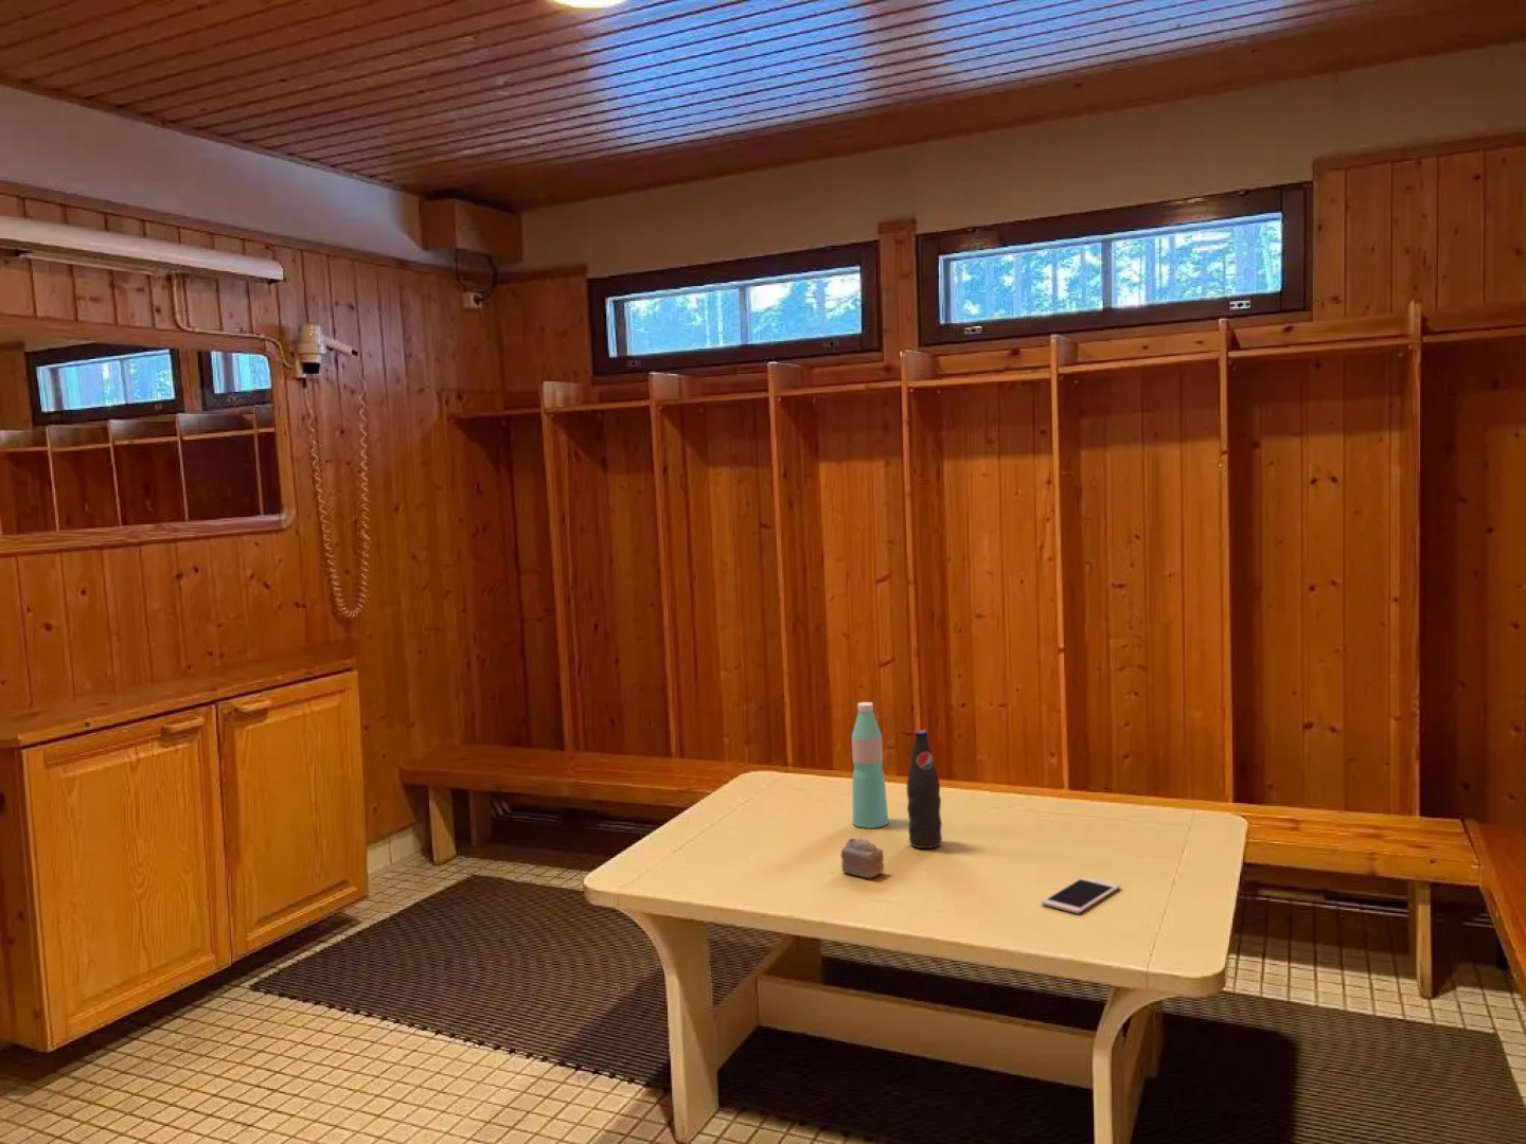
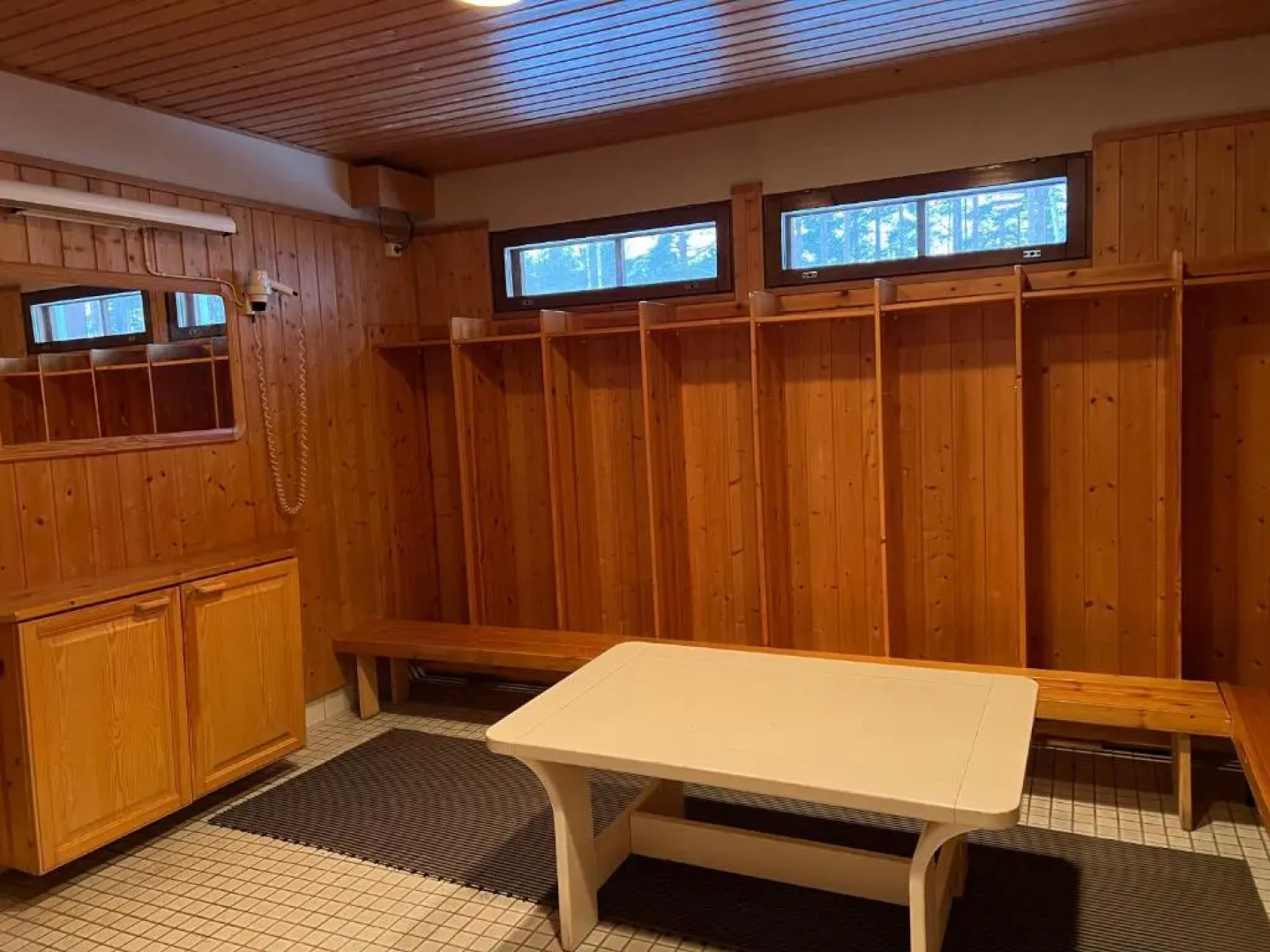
- bottle [906,728,943,850]
- cake slice [840,836,884,880]
- water bottle [851,702,889,829]
- cell phone [1041,875,1121,916]
